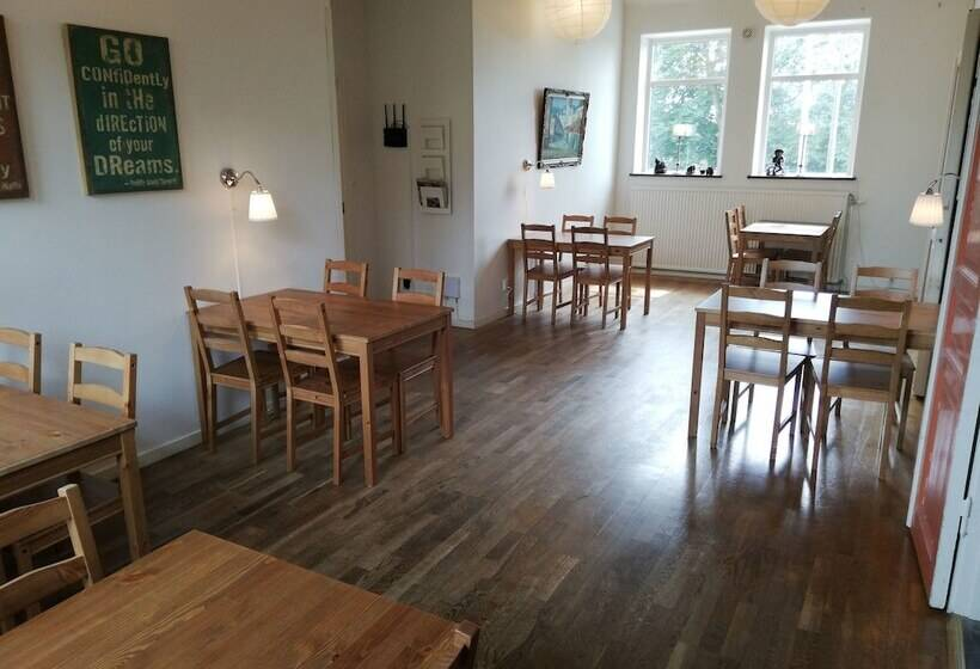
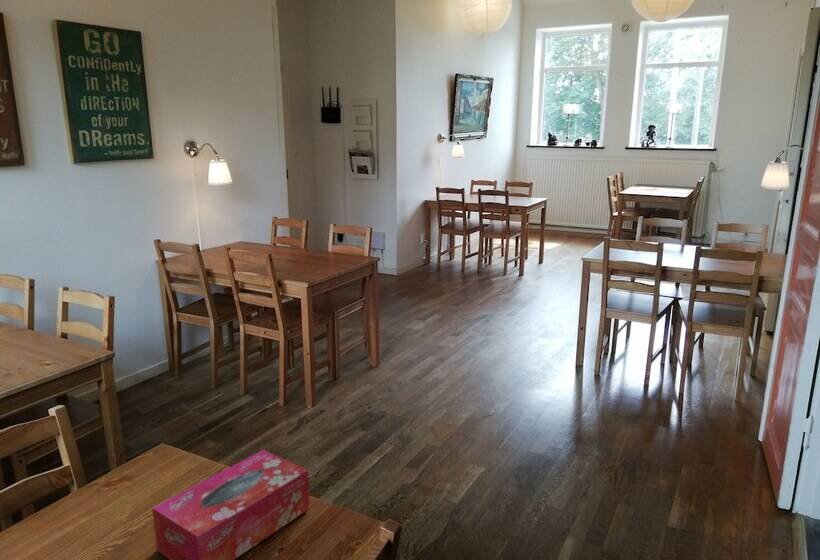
+ tissue box [151,449,311,560]
